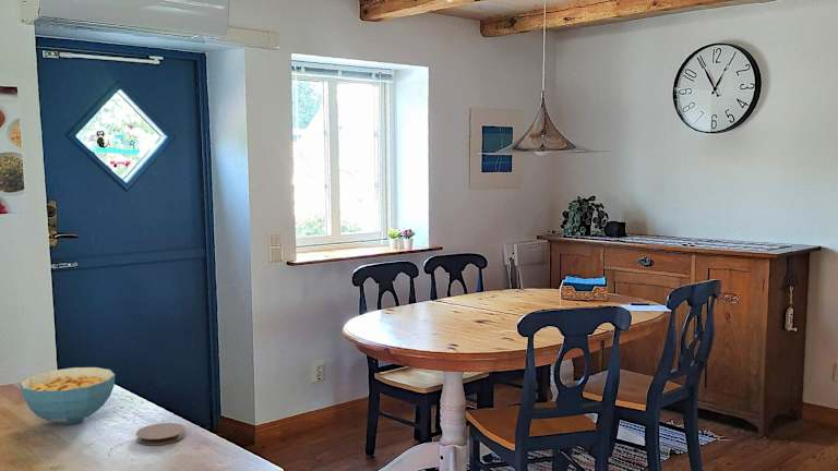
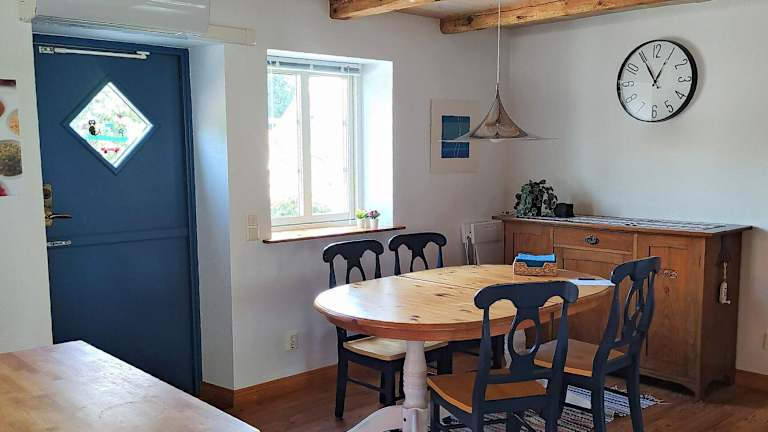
- coaster [135,422,187,447]
- cereal bowl [19,366,116,425]
